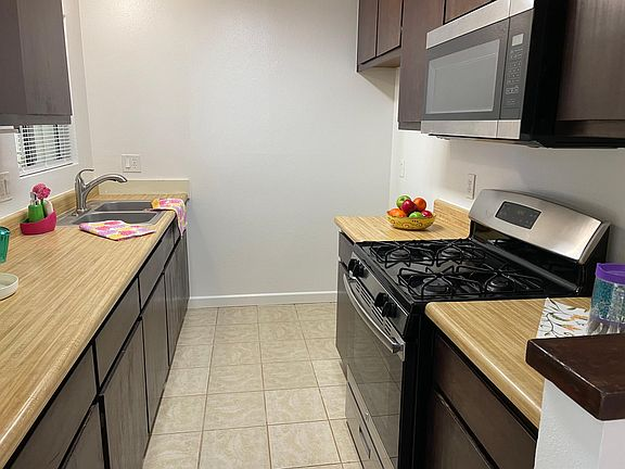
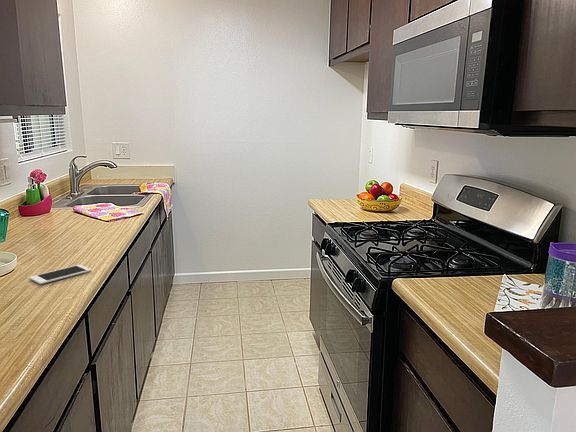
+ cell phone [29,264,92,285]
